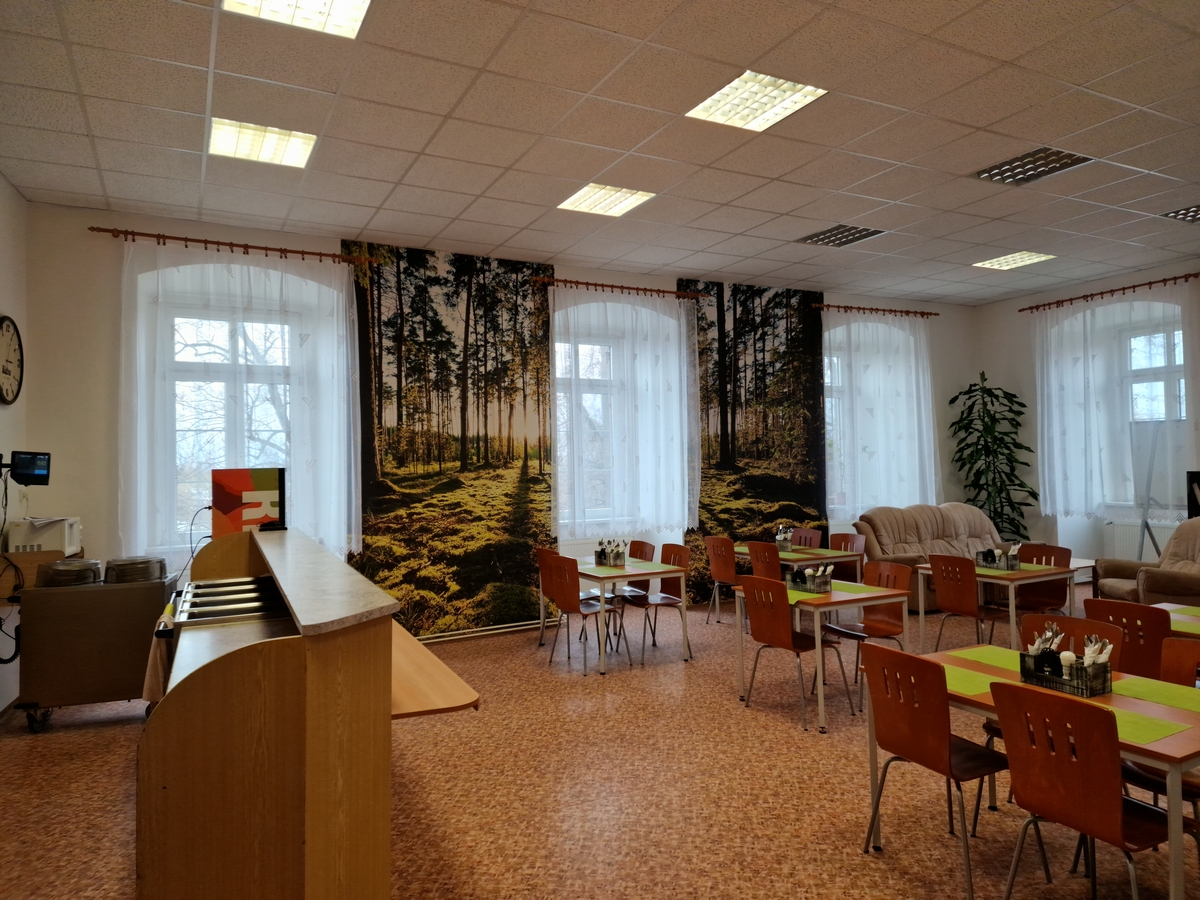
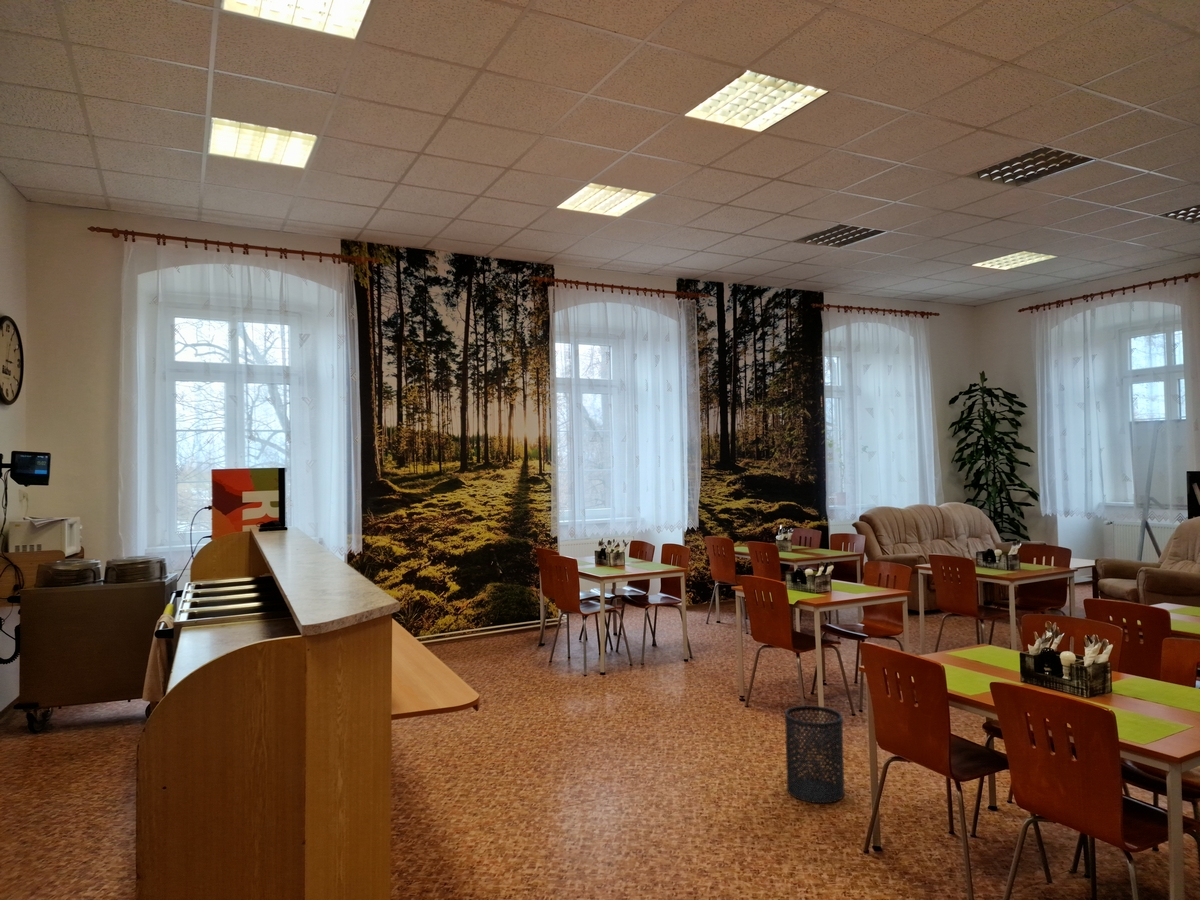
+ trash can [784,705,845,805]
